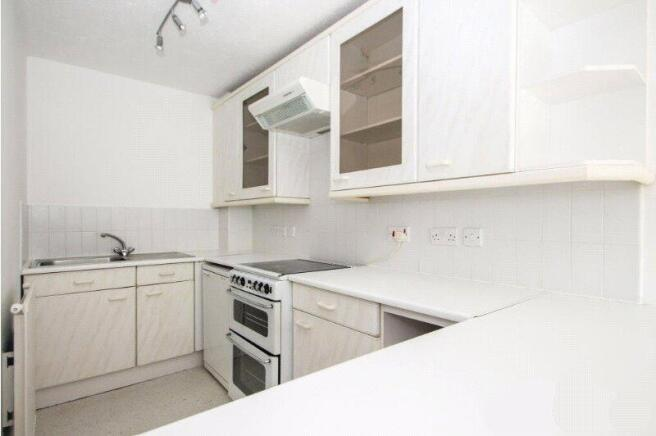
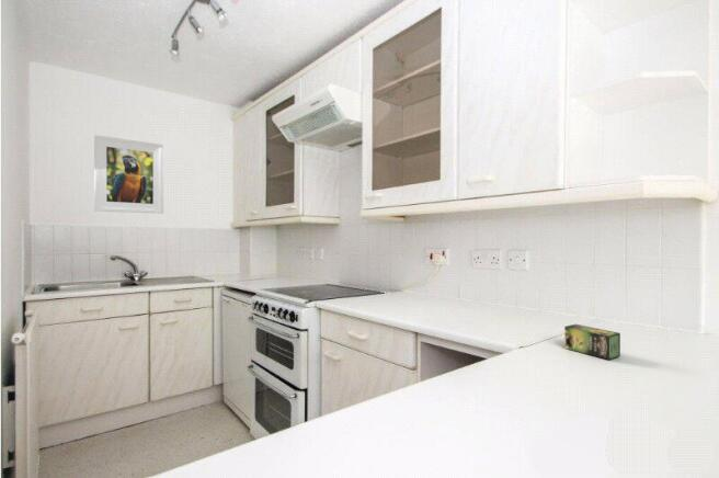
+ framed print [93,134,164,215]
+ tea box [563,323,621,361]
